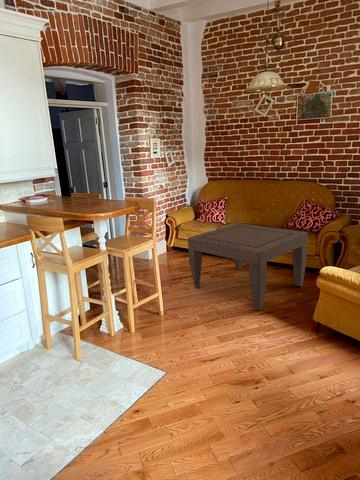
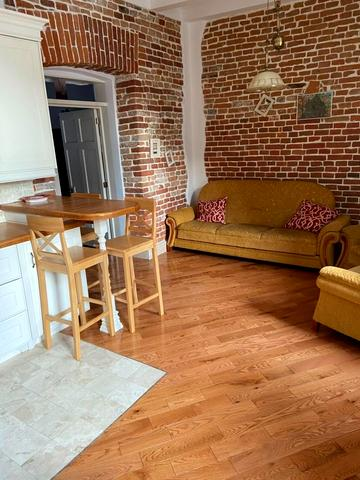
- coffee table [187,222,309,311]
